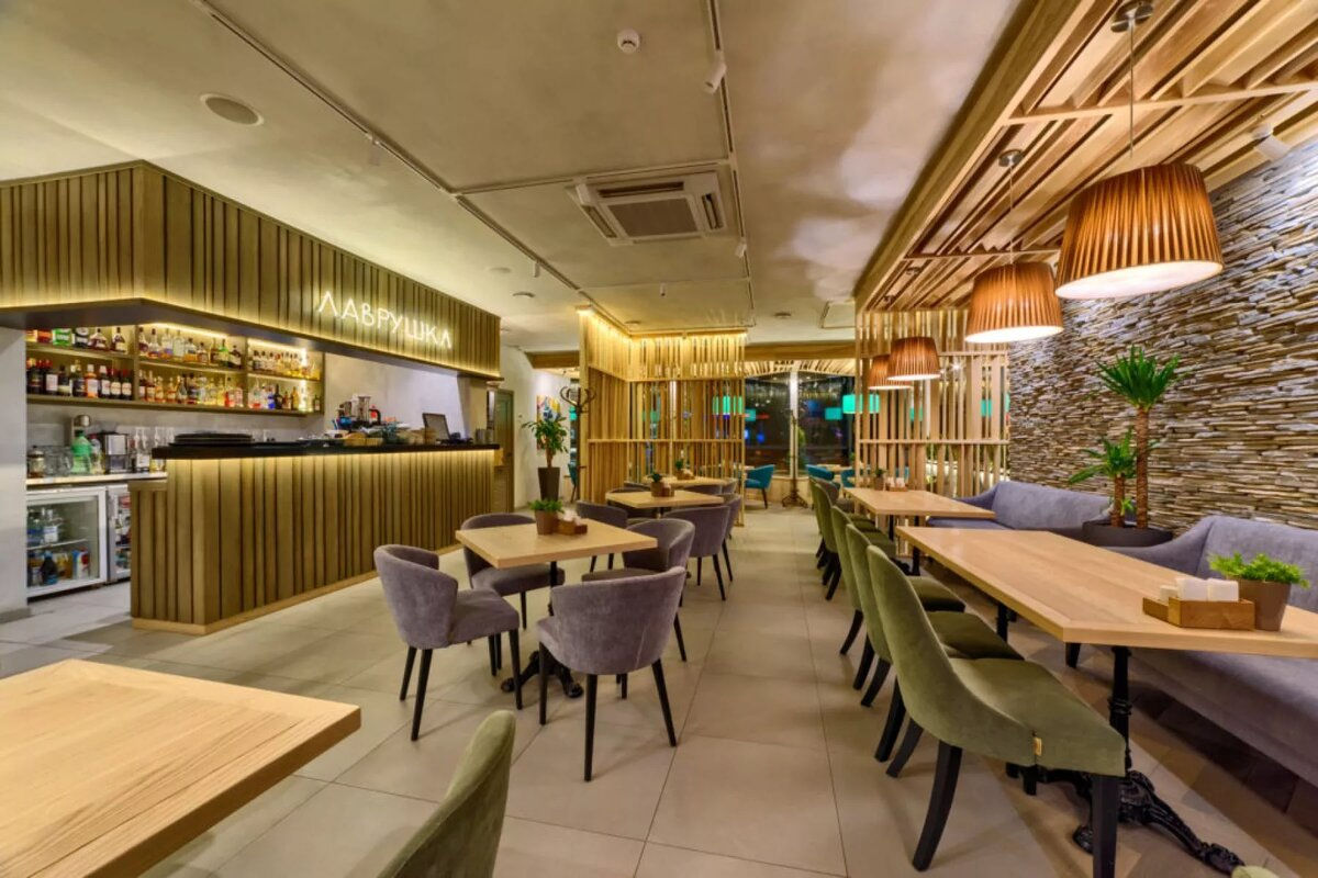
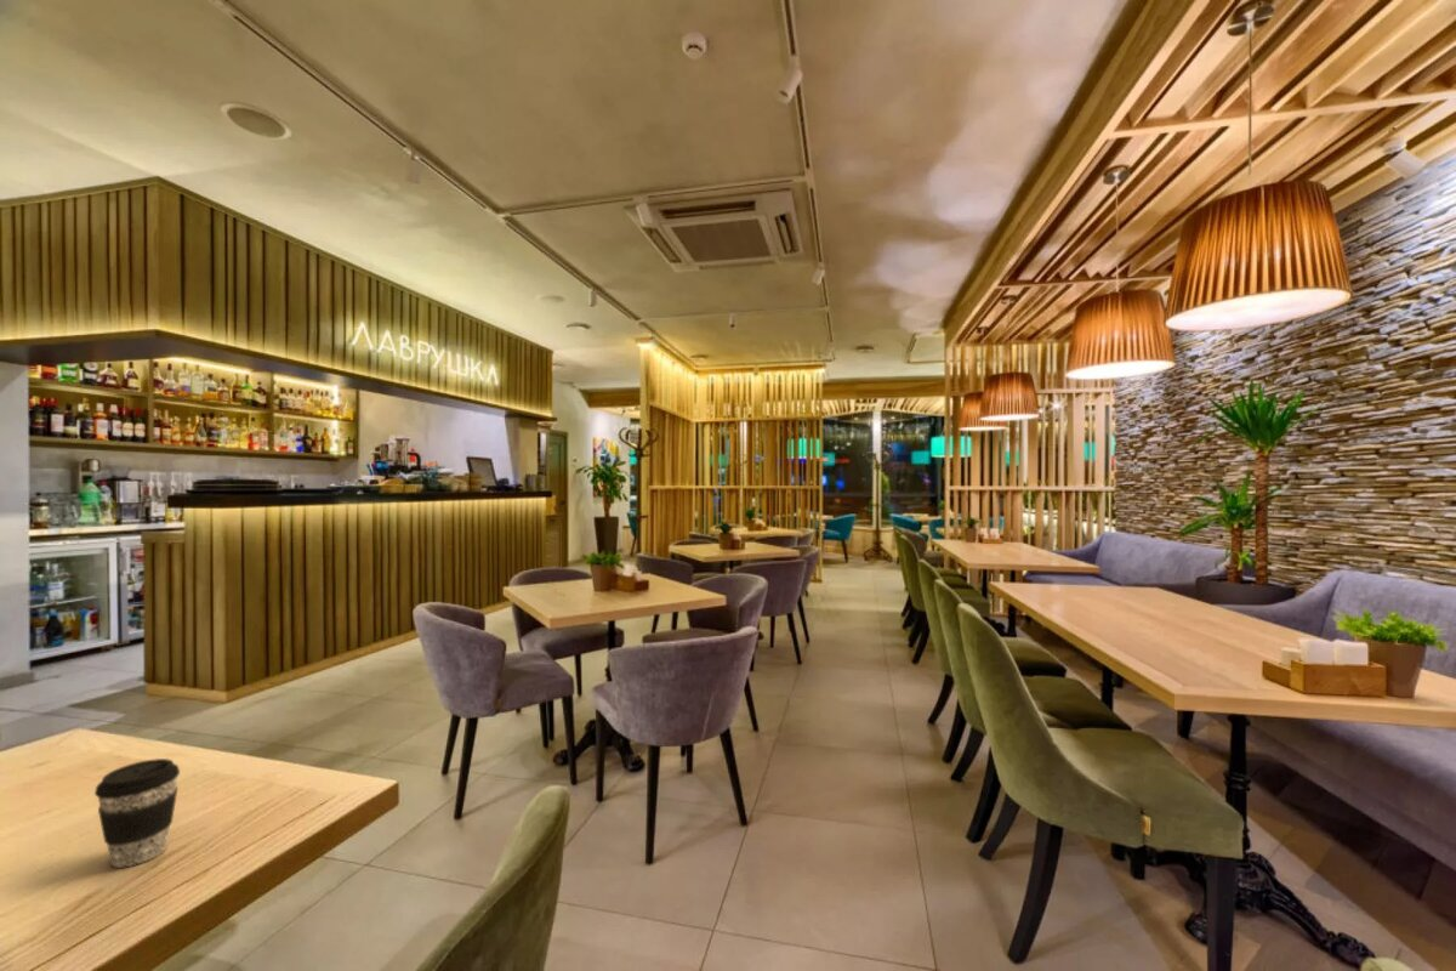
+ coffee cup [93,757,181,869]
